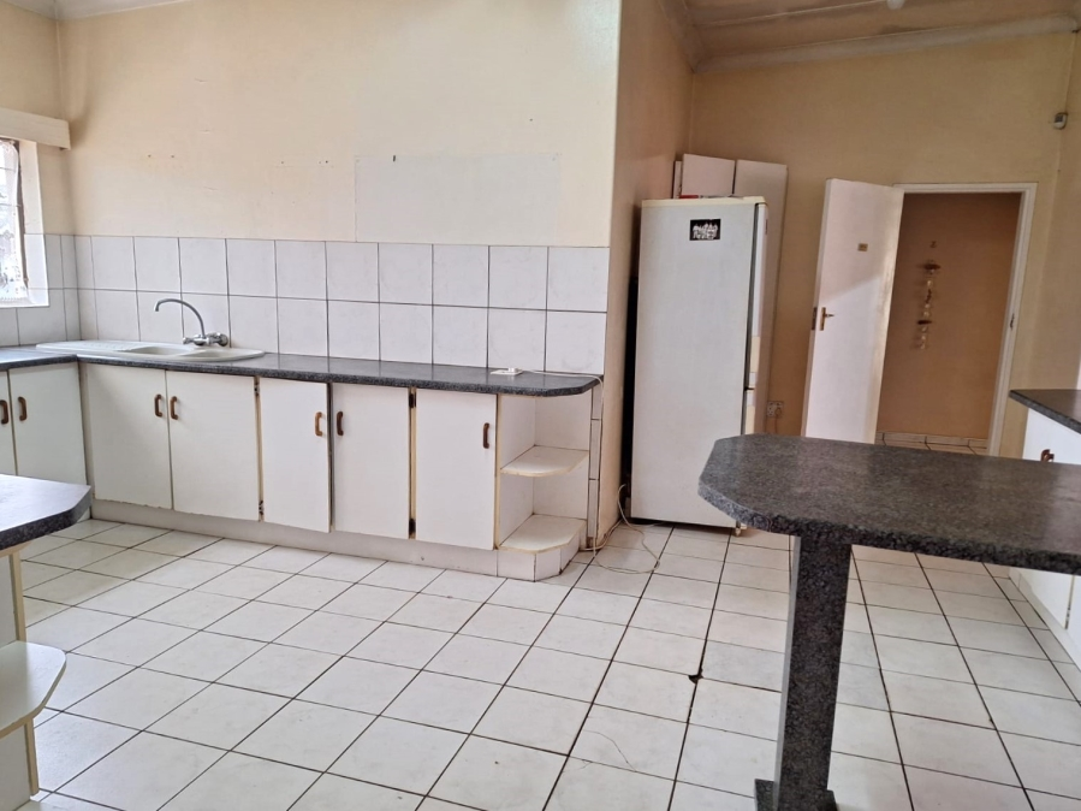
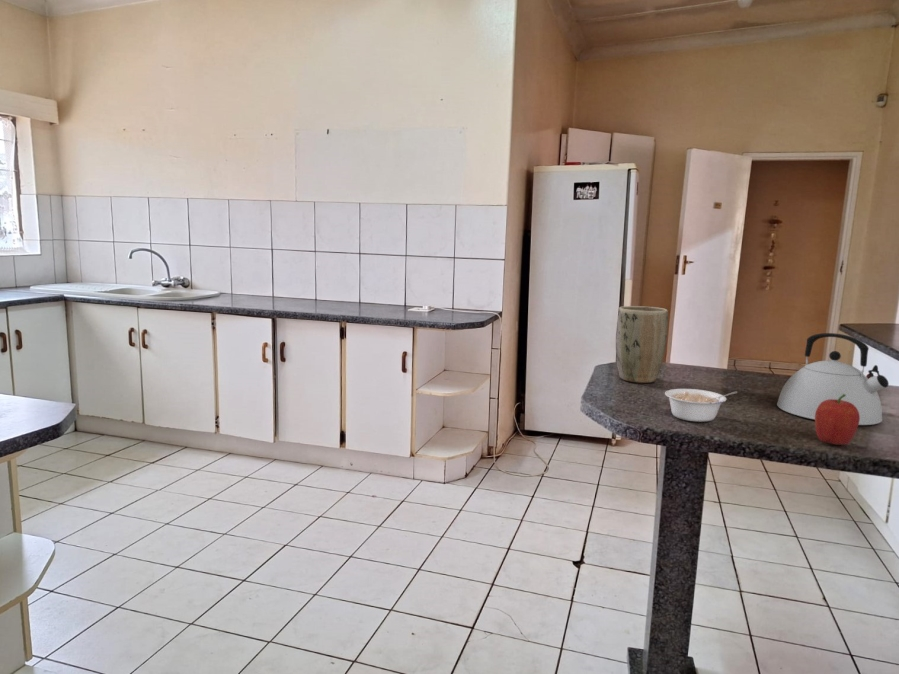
+ plant pot [615,305,669,384]
+ fruit [814,394,860,446]
+ legume [664,388,738,423]
+ kettle [776,332,890,426]
